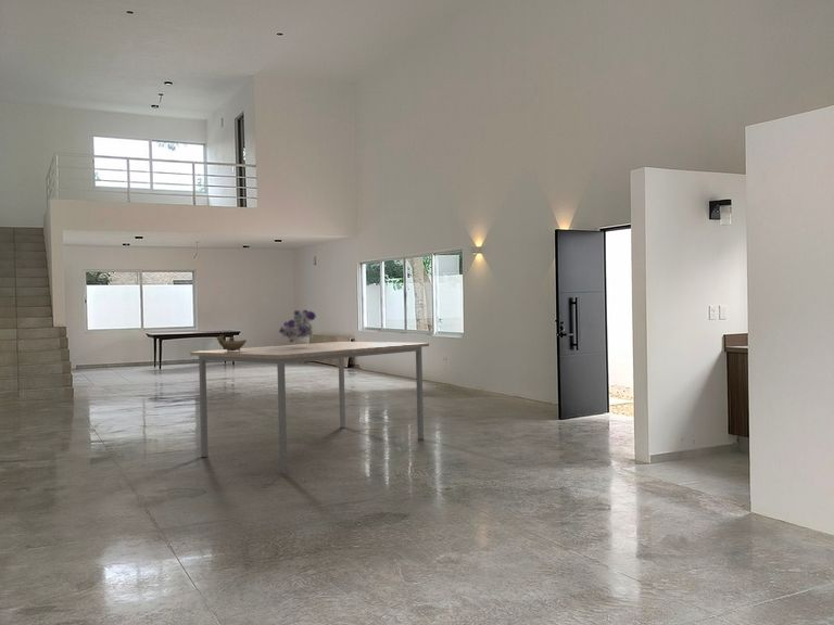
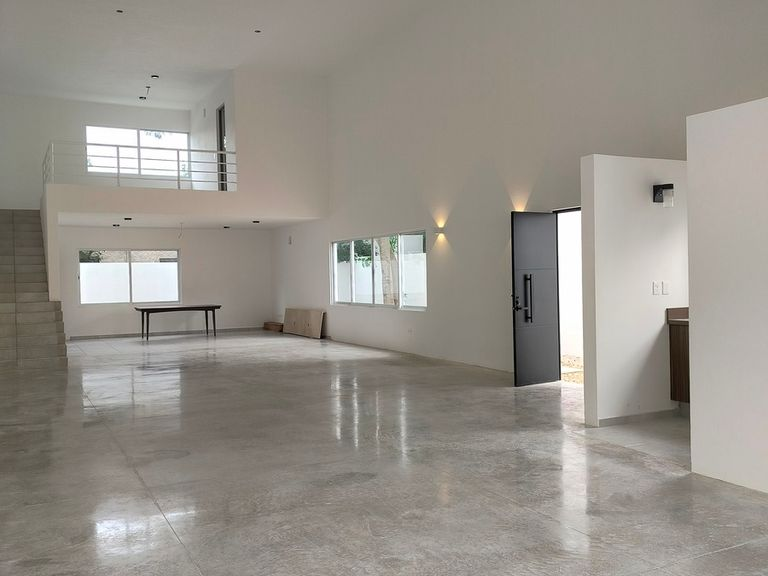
- ceramic vessel [215,333,248,352]
- bouquet [278,309,317,343]
- dining table [189,341,430,474]
